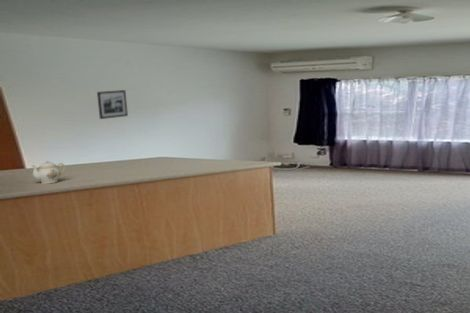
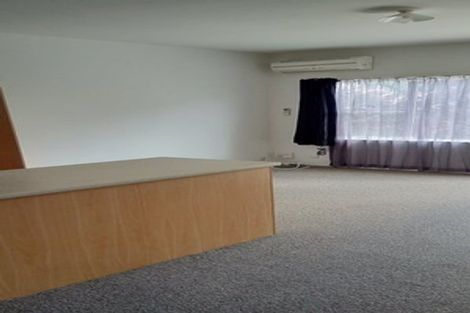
- picture frame [96,89,129,120]
- teapot [31,160,66,185]
